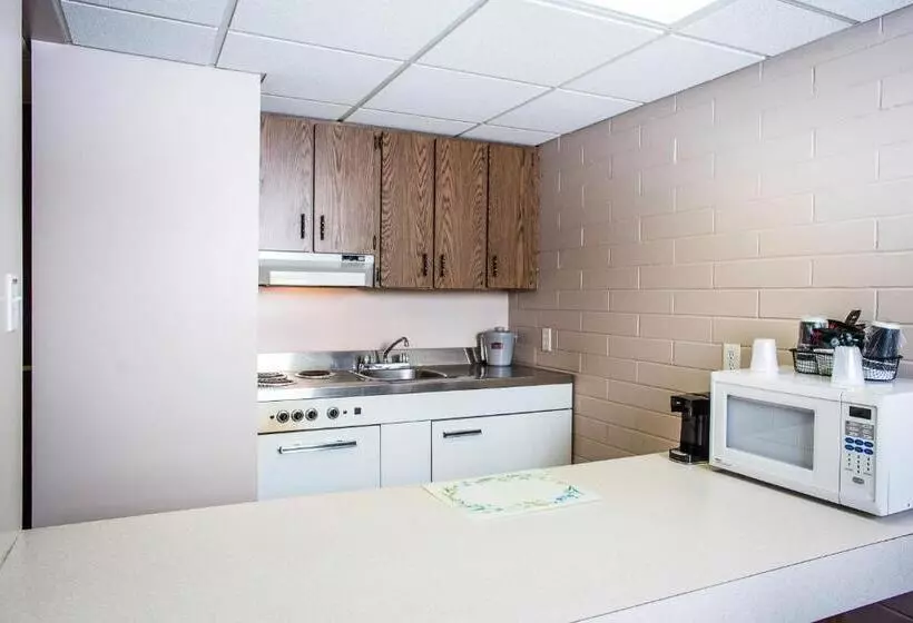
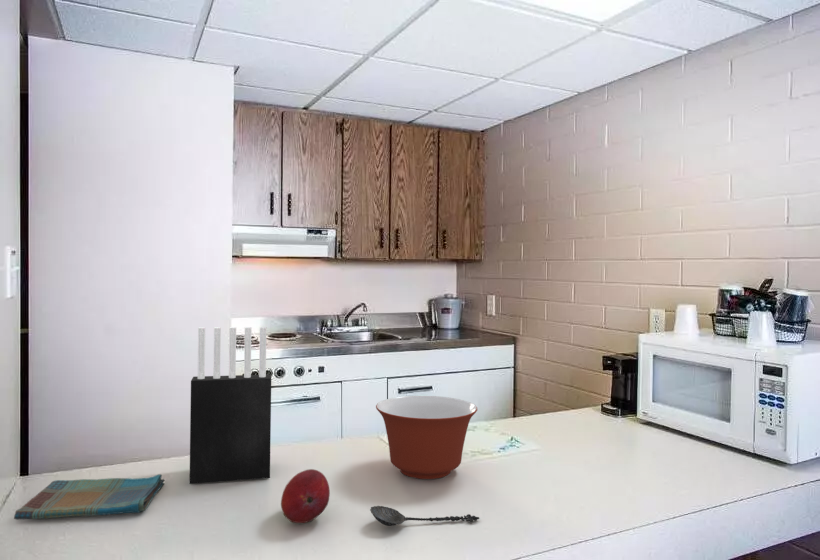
+ dish towel [13,473,165,521]
+ fruit [280,468,331,524]
+ mixing bowl [375,395,478,480]
+ spoon [369,505,480,527]
+ knife block [188,326,272,485]
